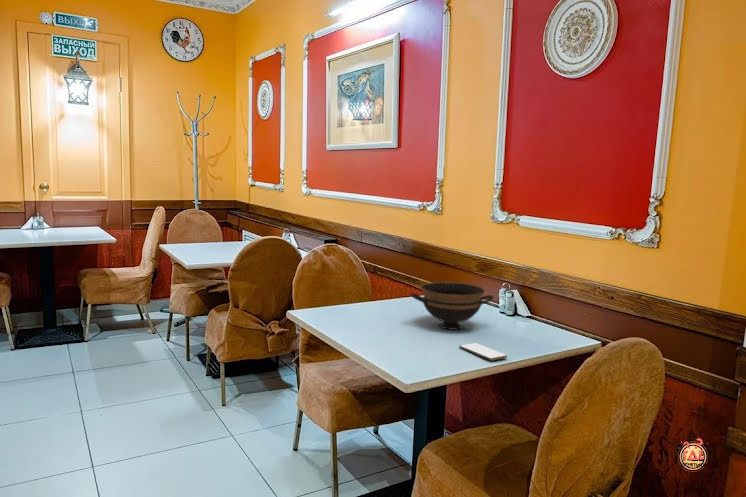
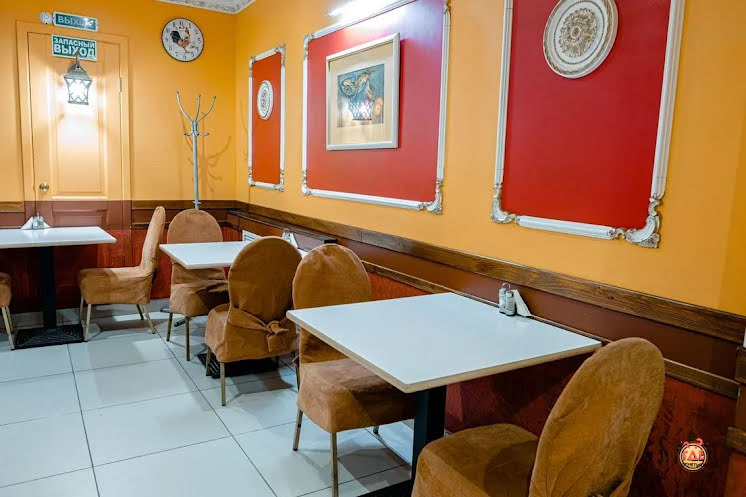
- bowl [410,281,495,331]
- smartphone [459,342,508,361]
